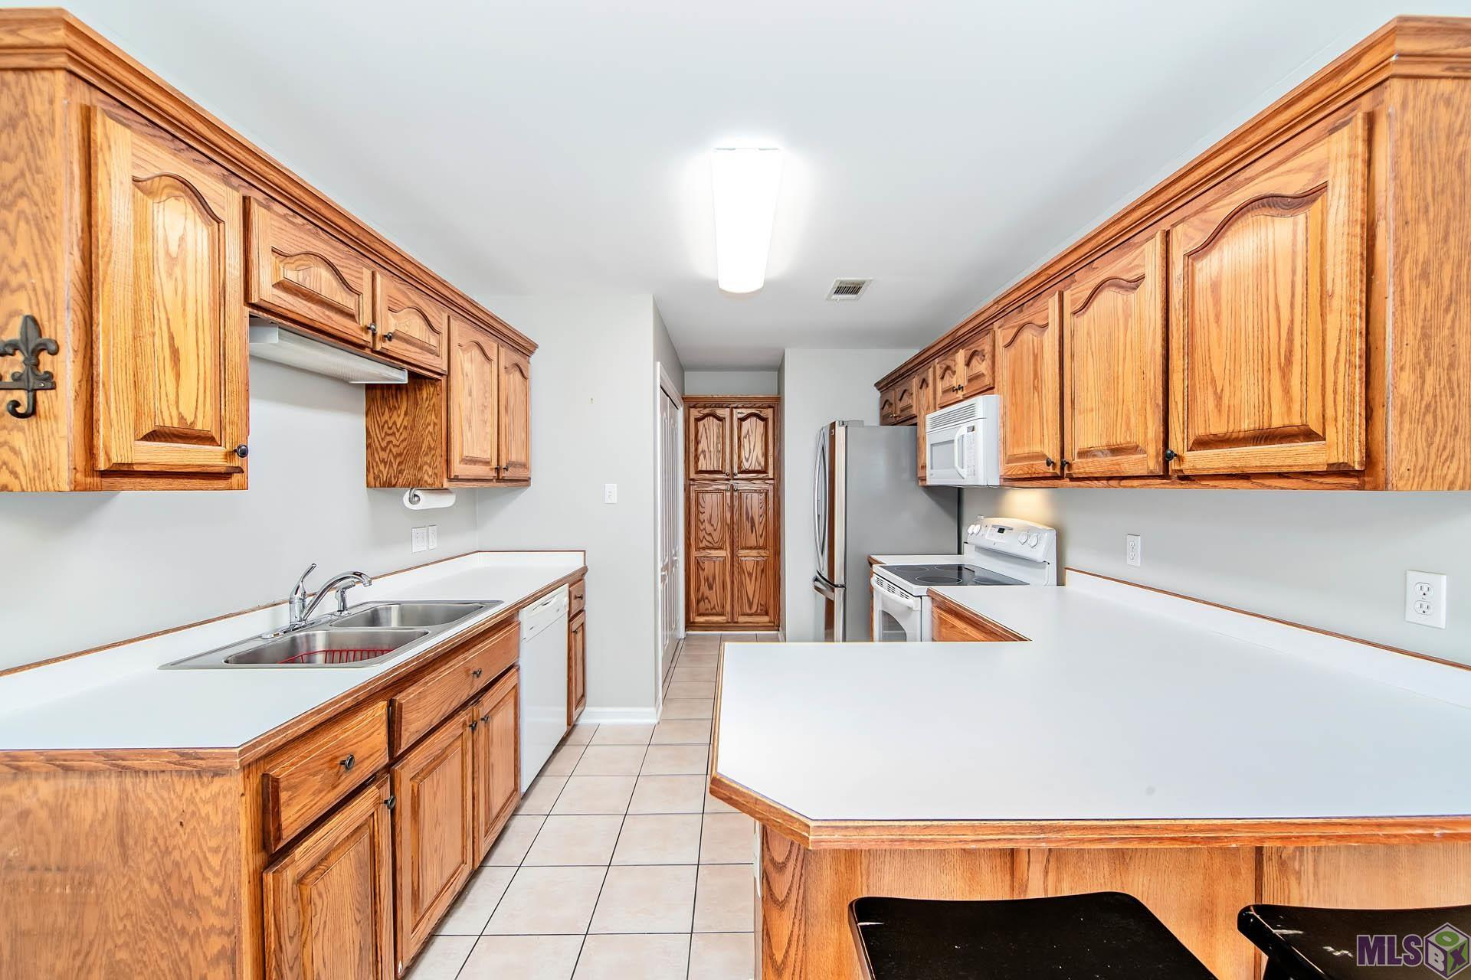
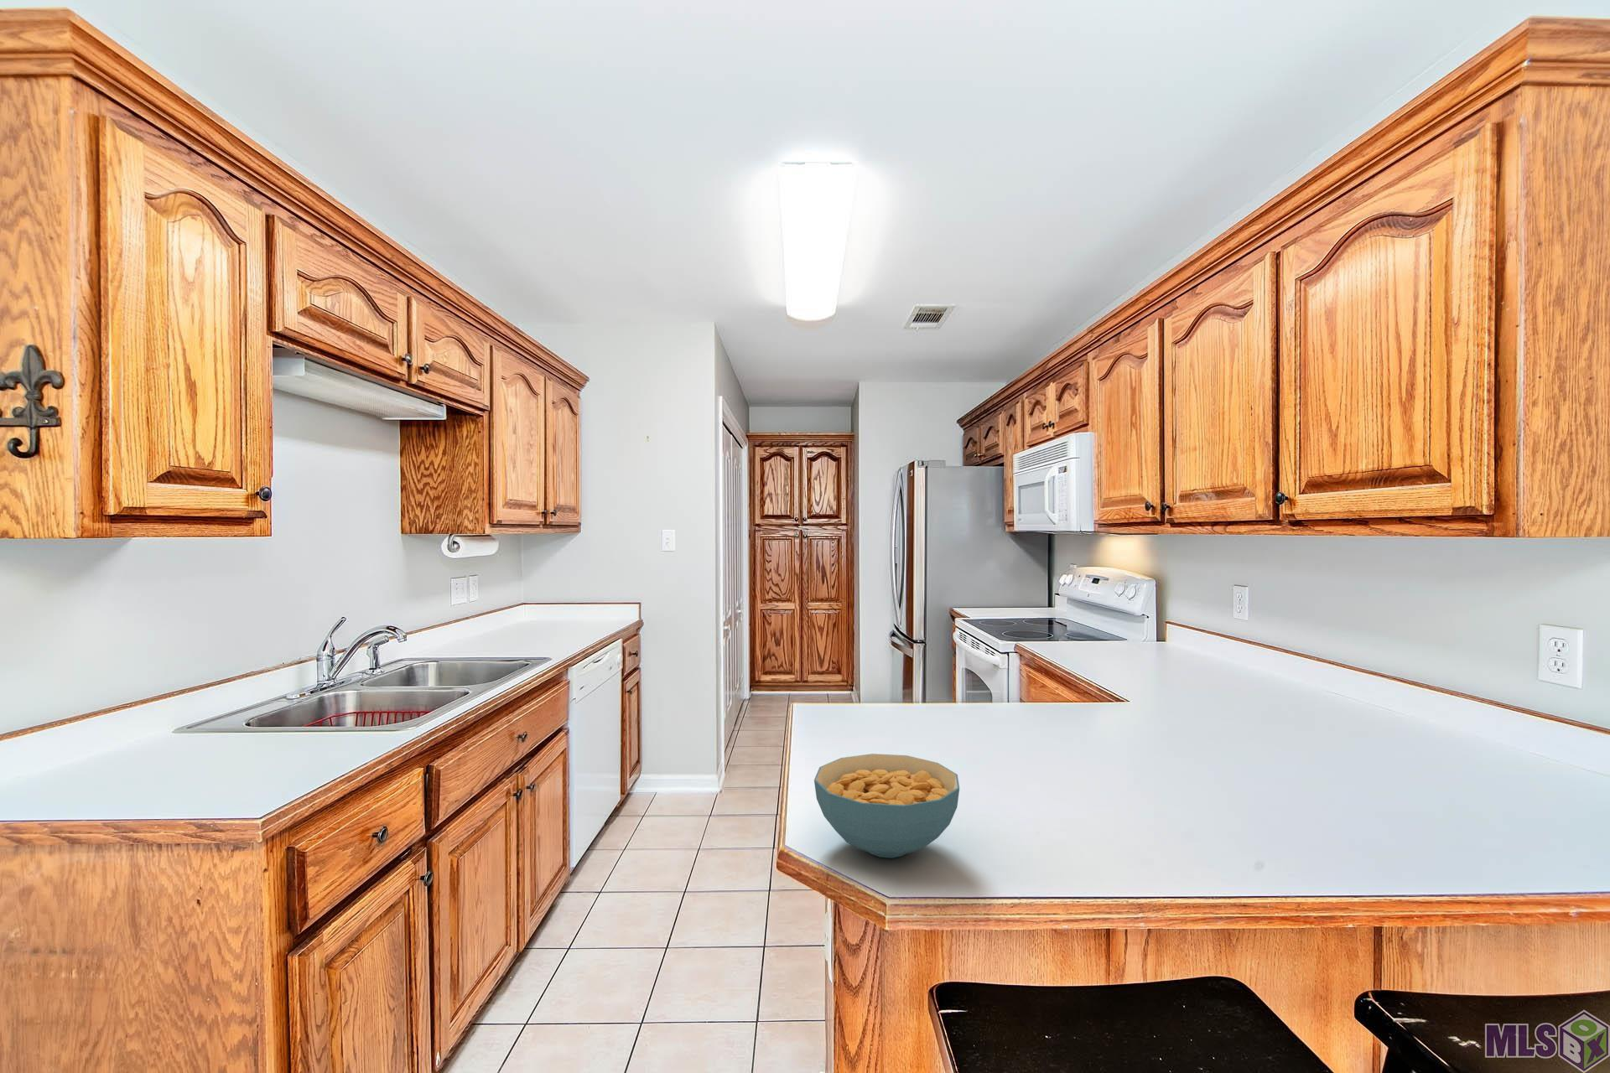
+ cereal bowl [813,753,961,859]
